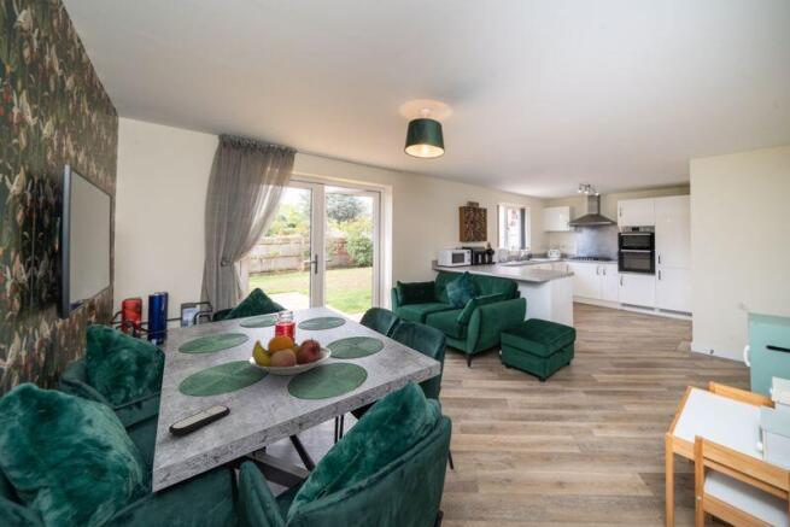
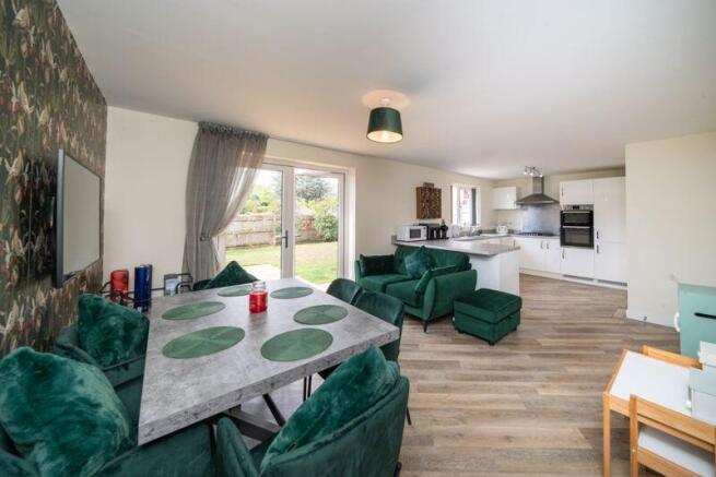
- remote control [168,404,232,437]
- fruit bowl [247,334,332,376]
